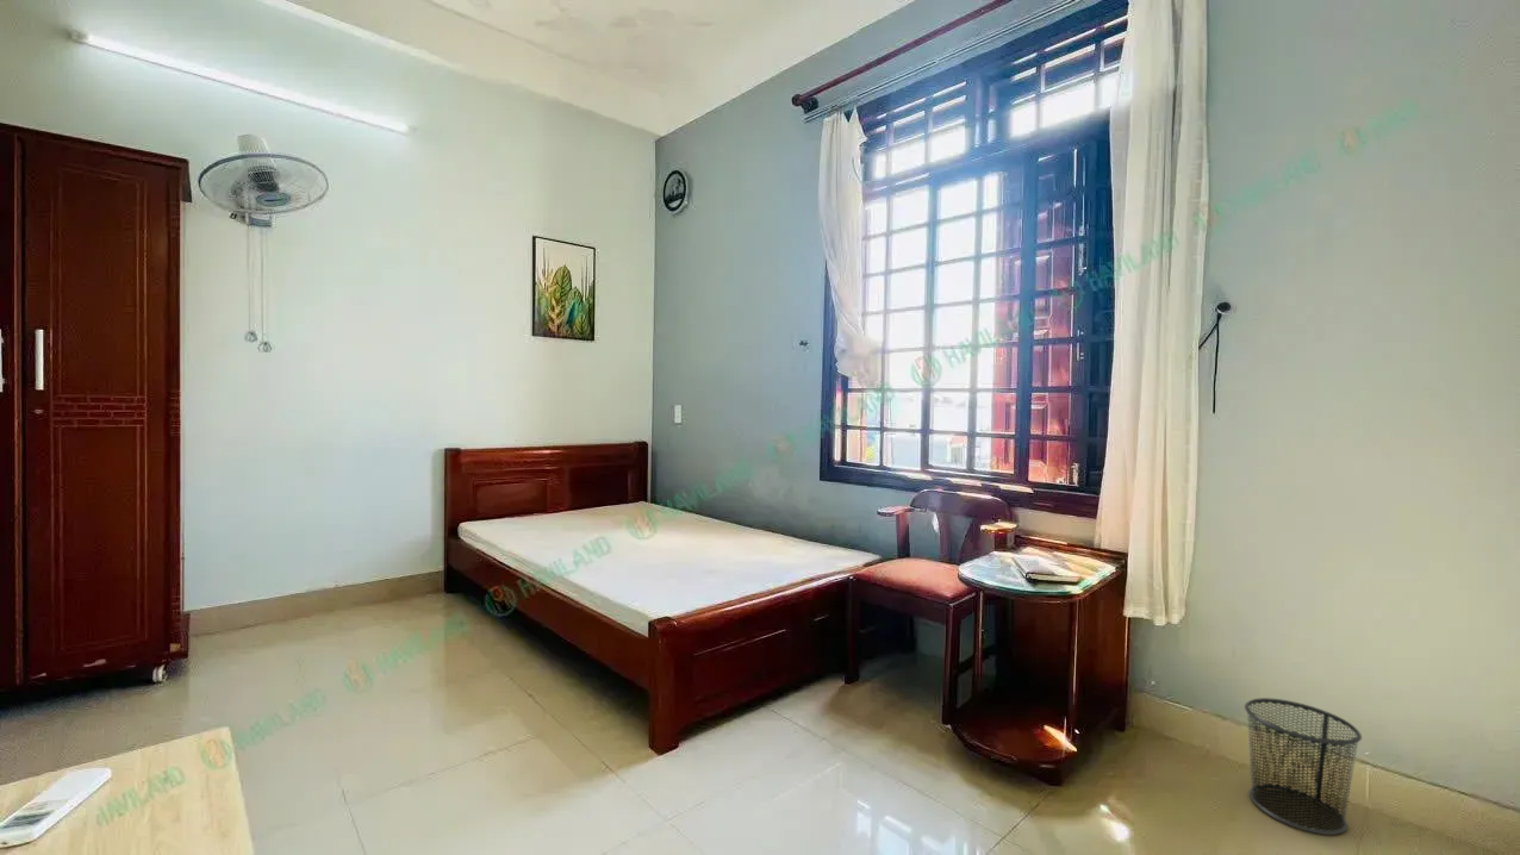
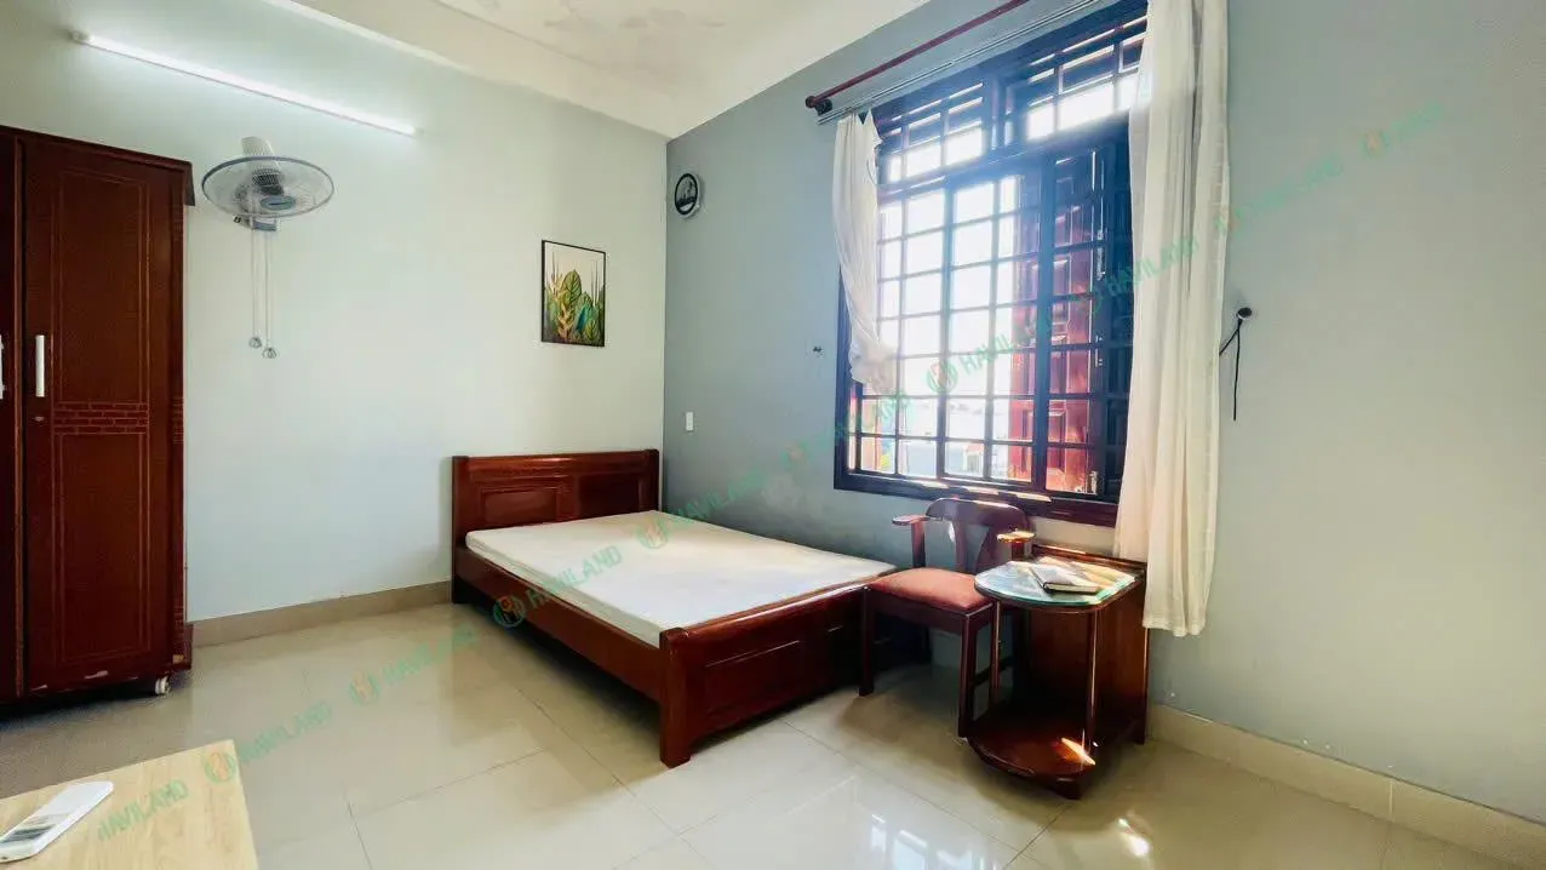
- waste bin [1244,697,1363,836]
